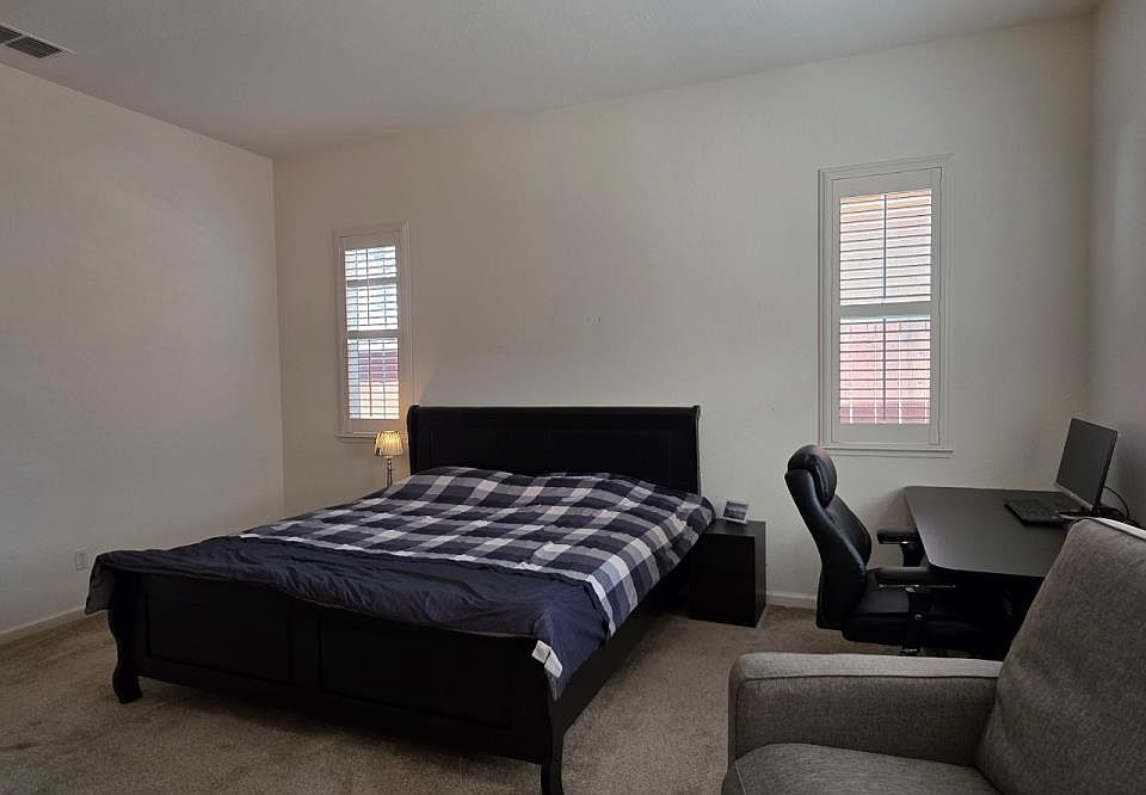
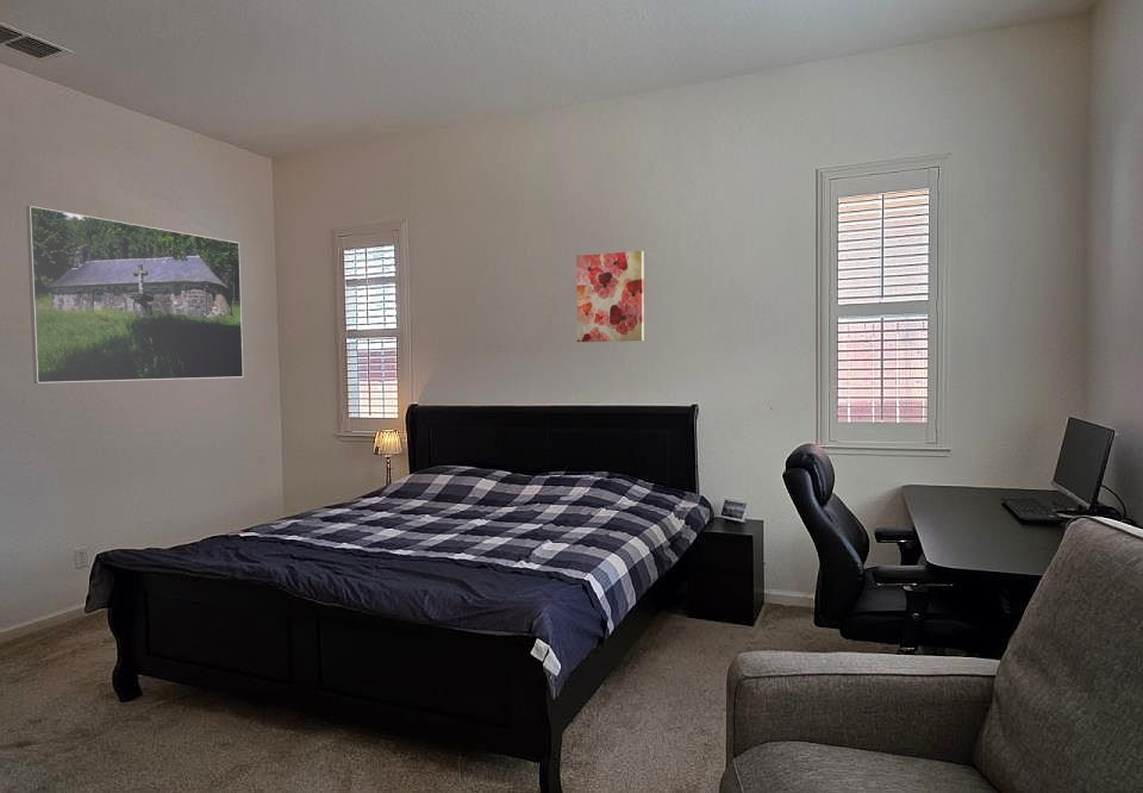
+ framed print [25,205,244,385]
+ wall art [575,250,645,343]
